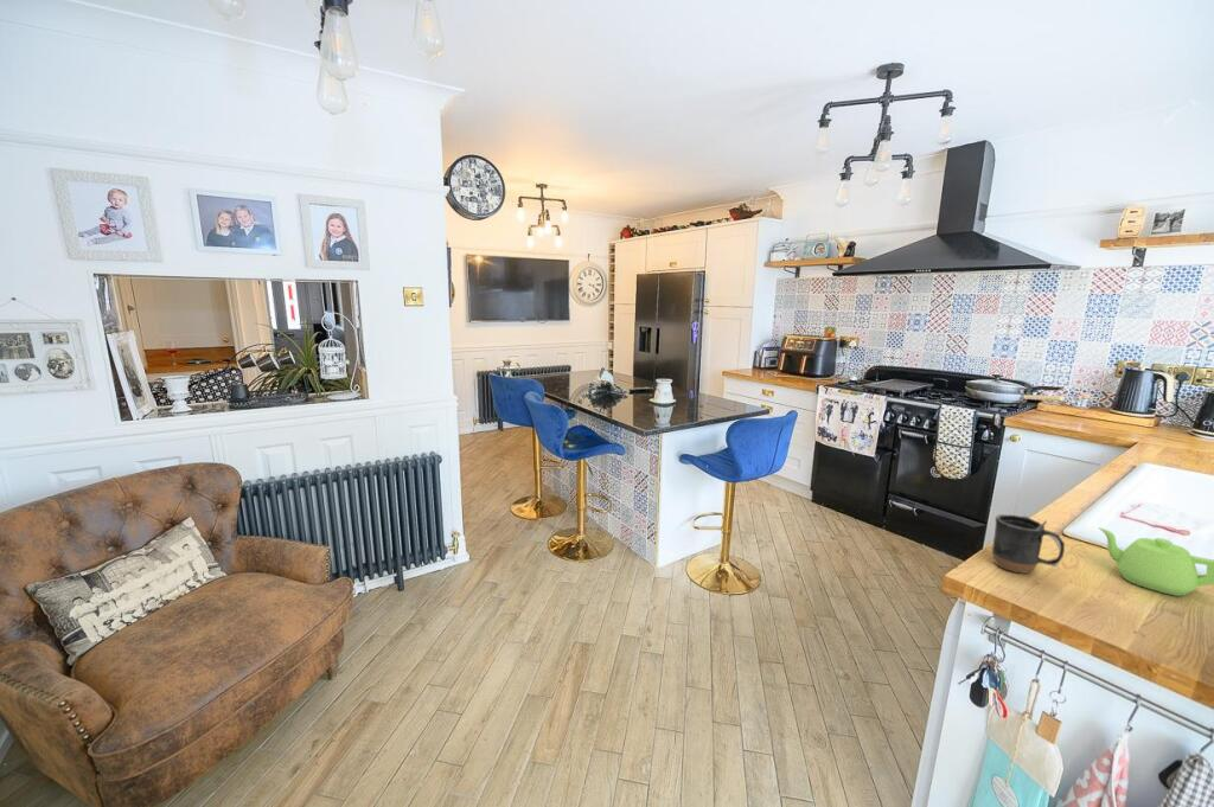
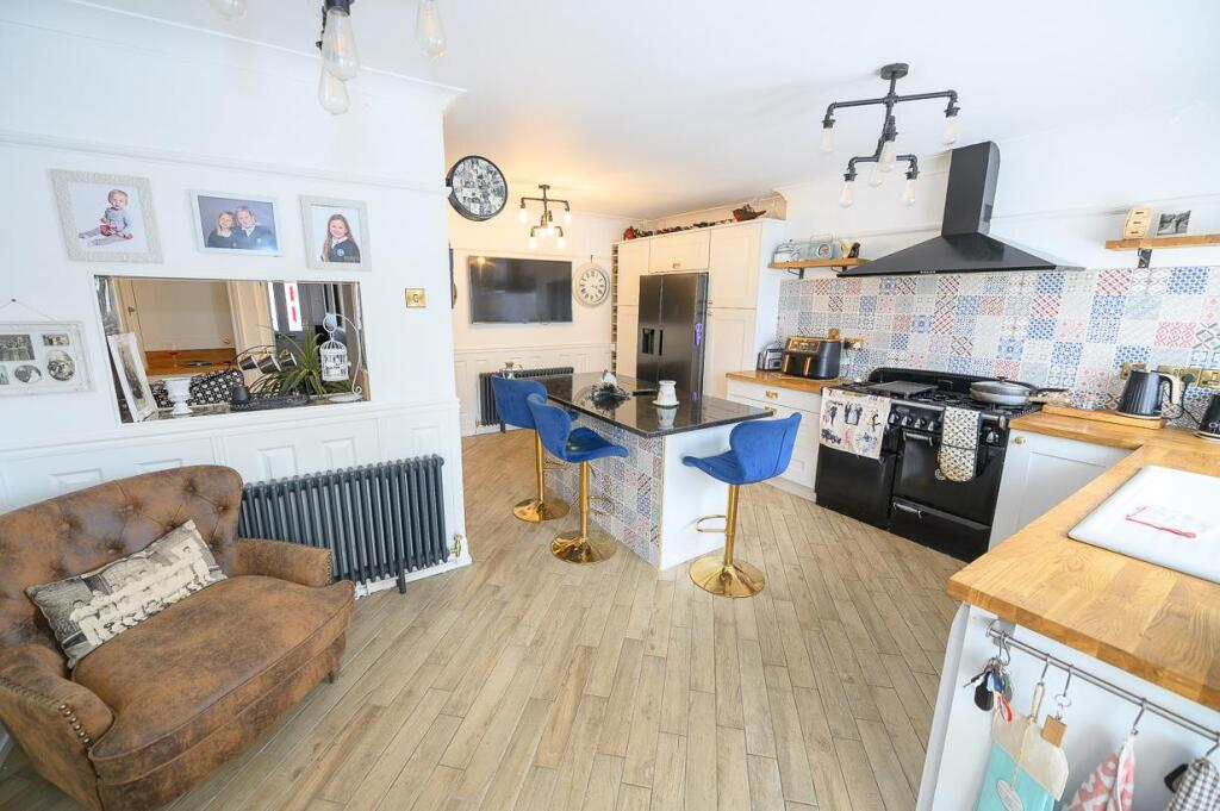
- mug [991,513,1066,575]
- teapot [1097,526,1214,597]
